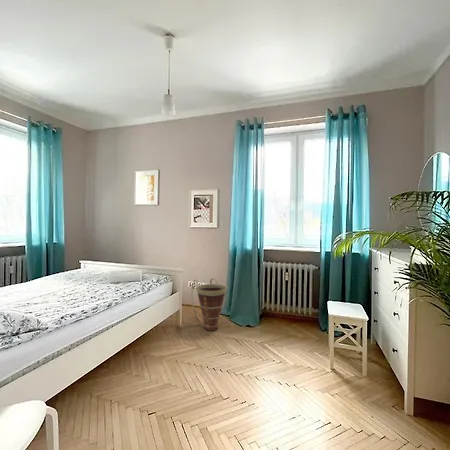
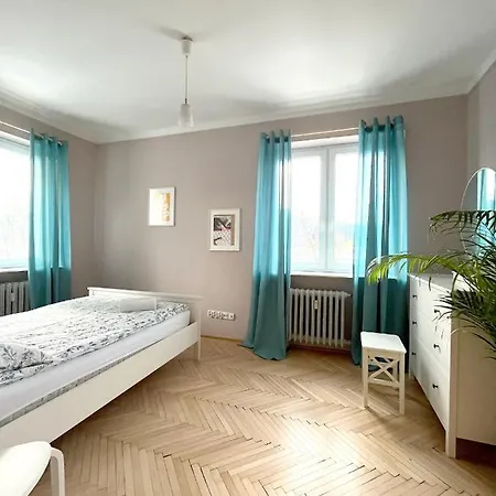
- basket [191,277,227,332]
